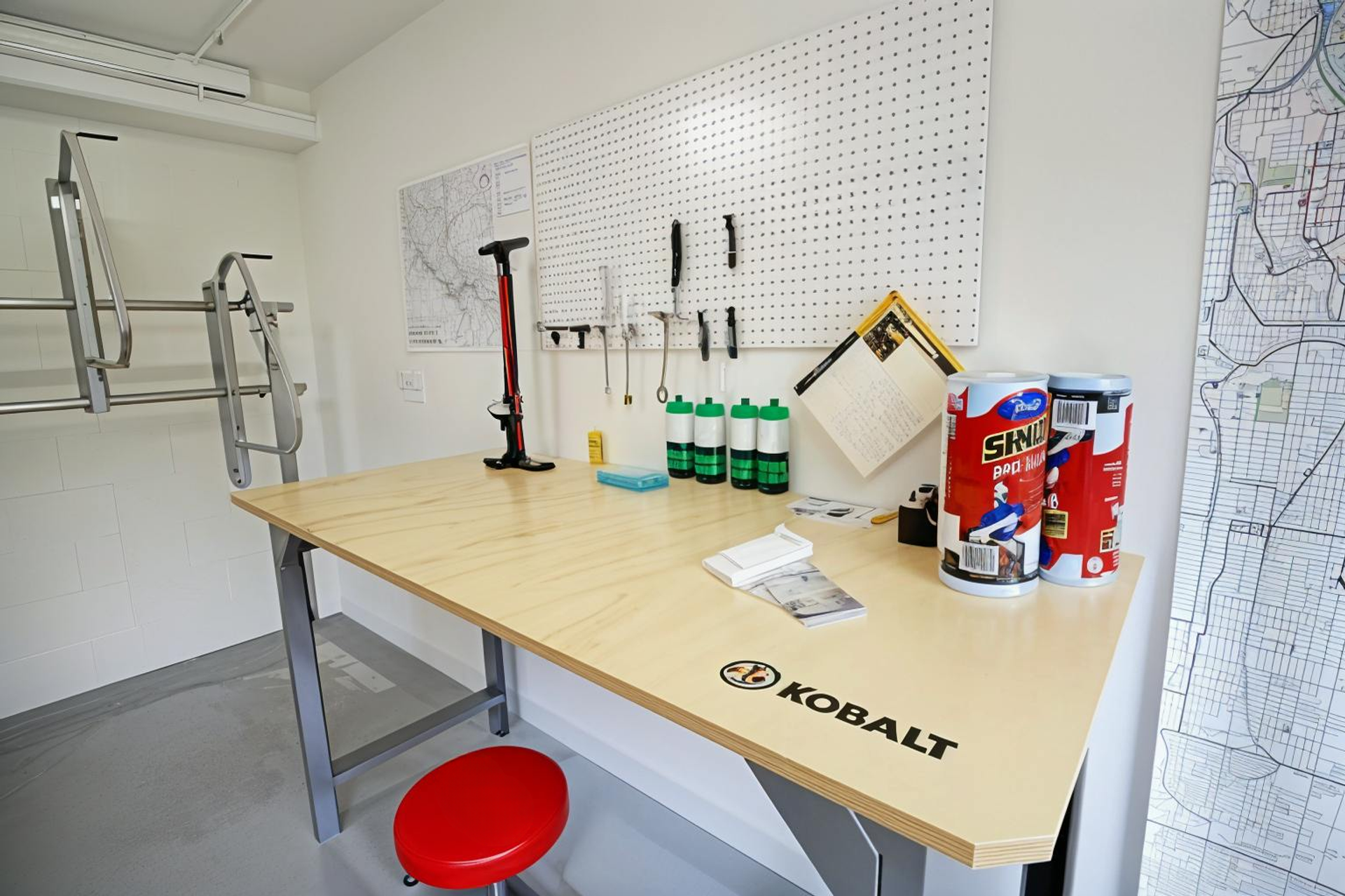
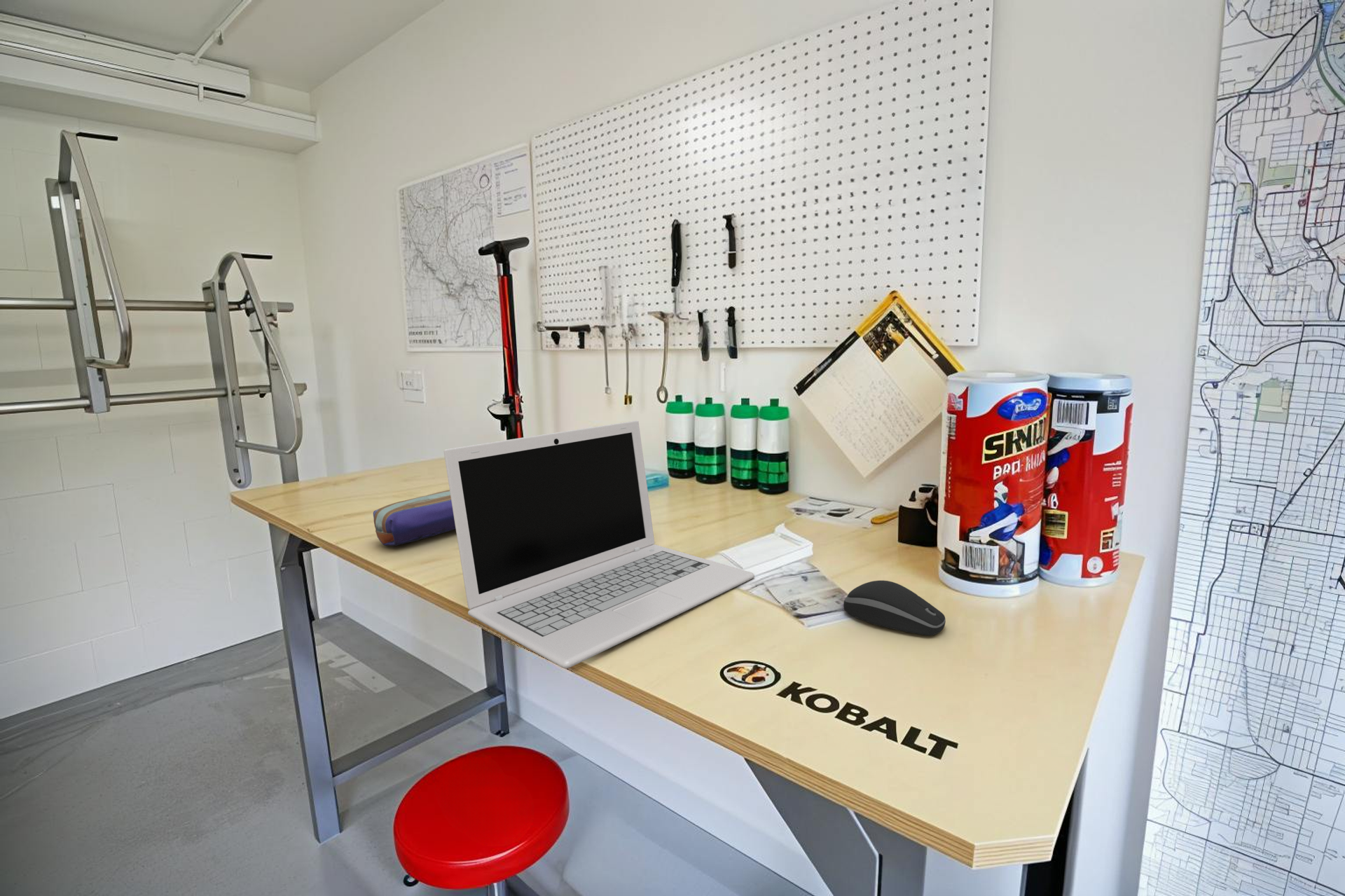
+ pencil case [373,489,456,546]
+ laptop [443,420,755,669]
+ computer mouse [843,580,946,636]
